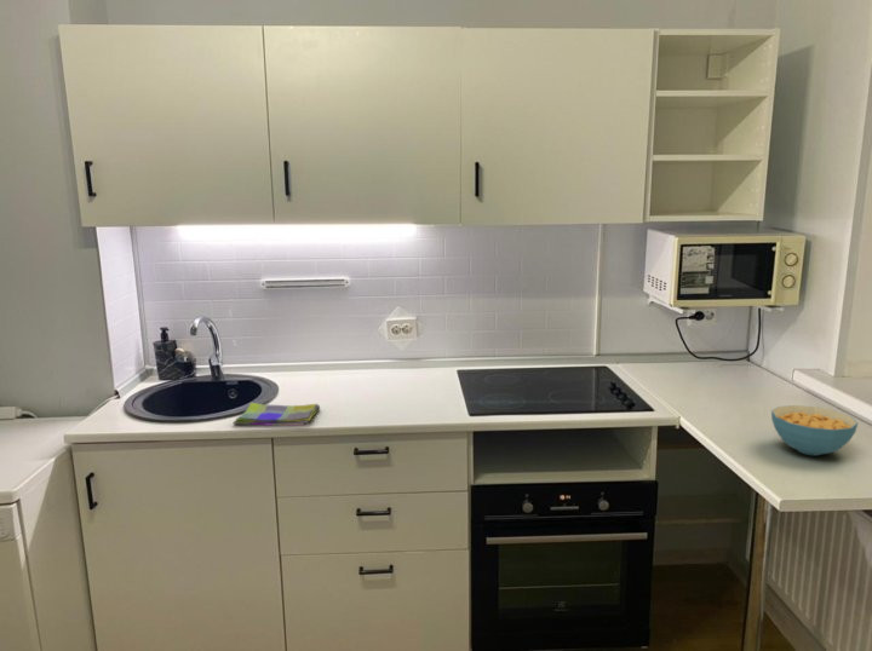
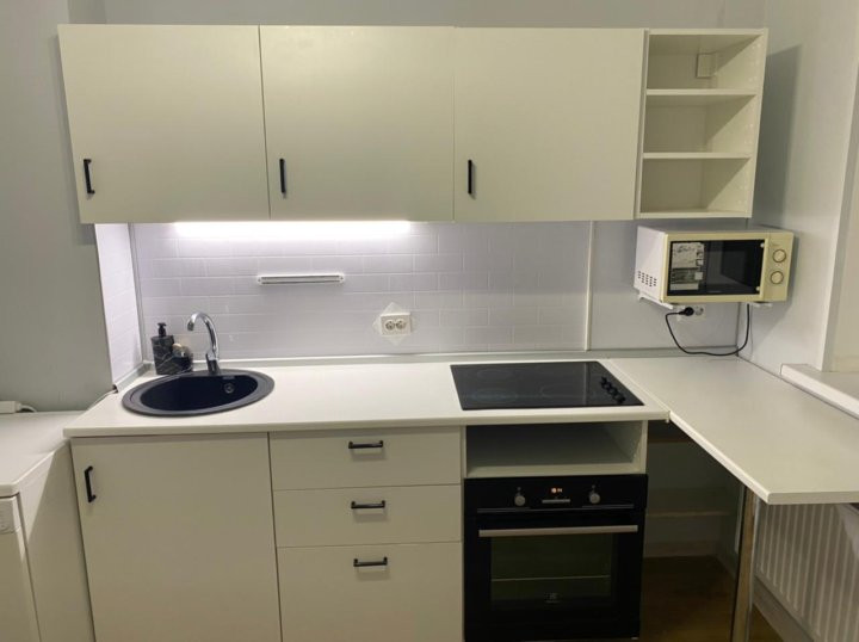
- cereal bowl [770,404,859,457]
- dish towel [231,402,321,427]
